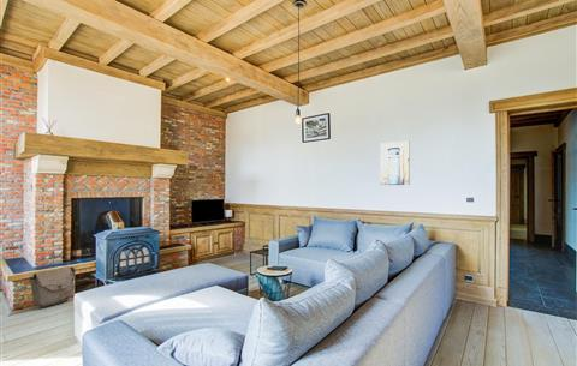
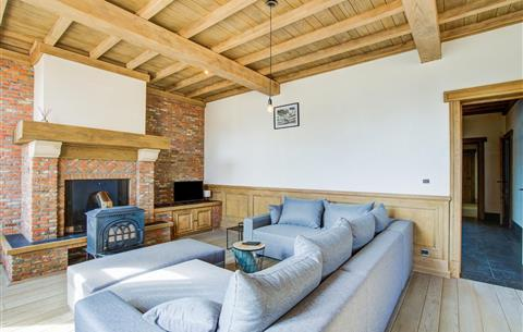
- bag [28,265,77,308]
- wall art [379,139,411,186]
